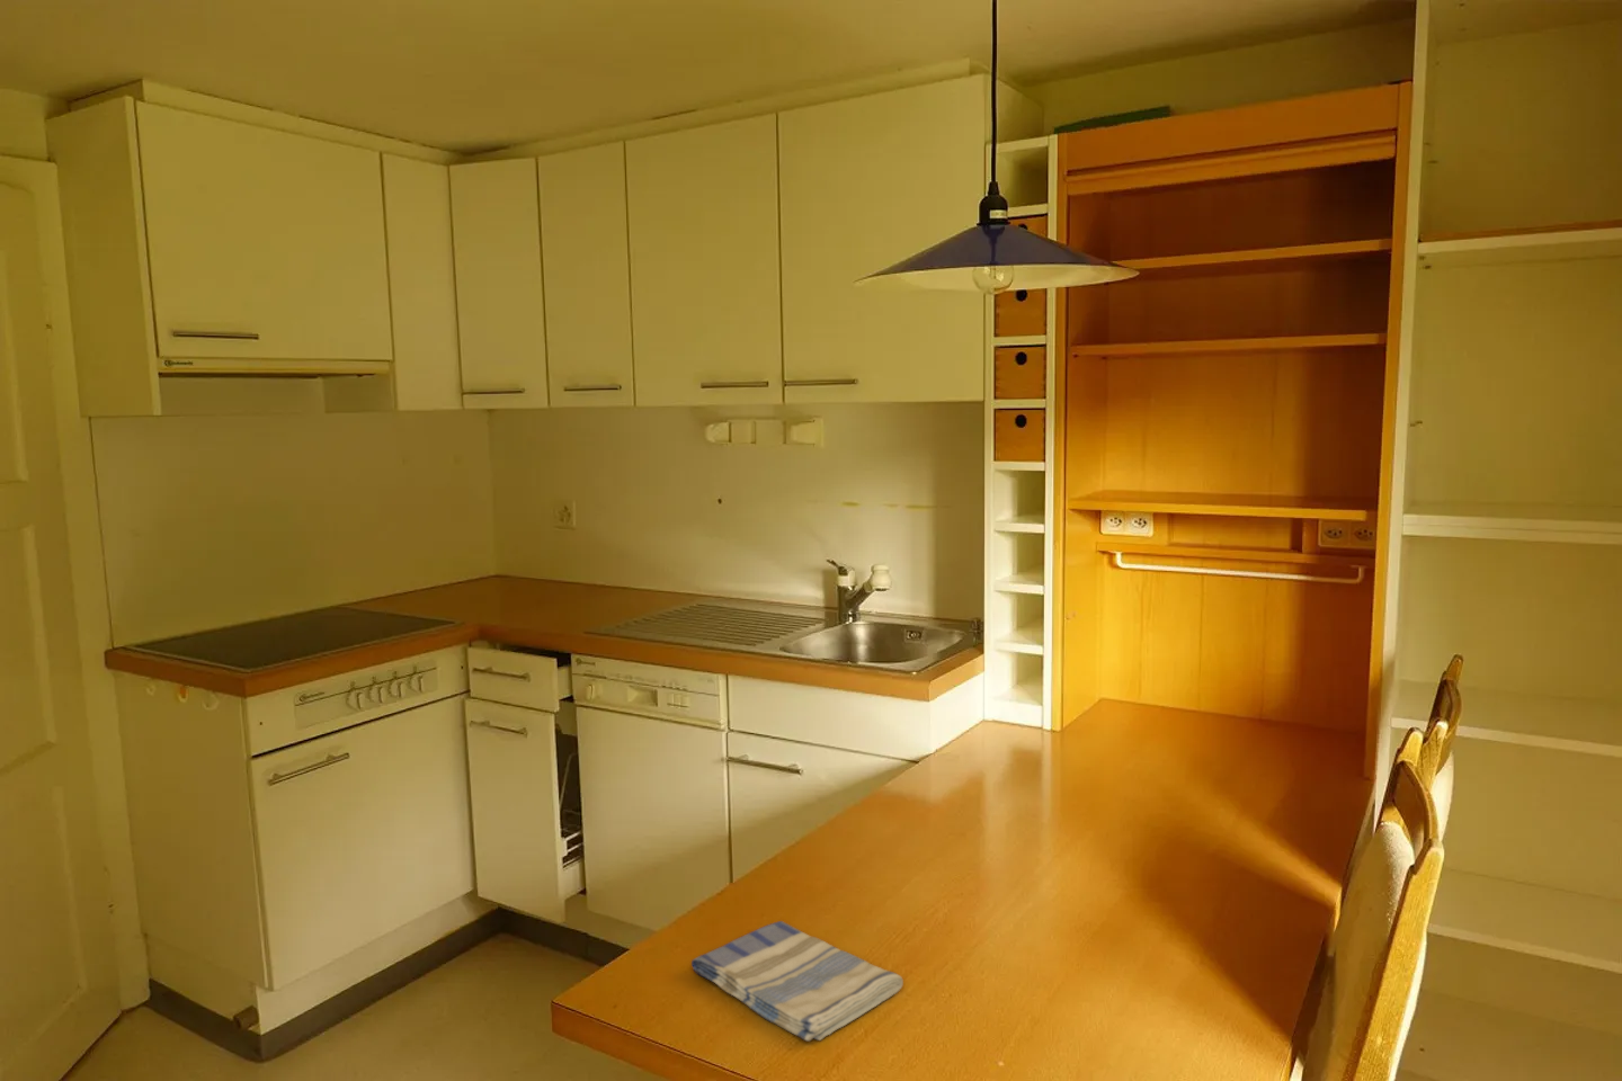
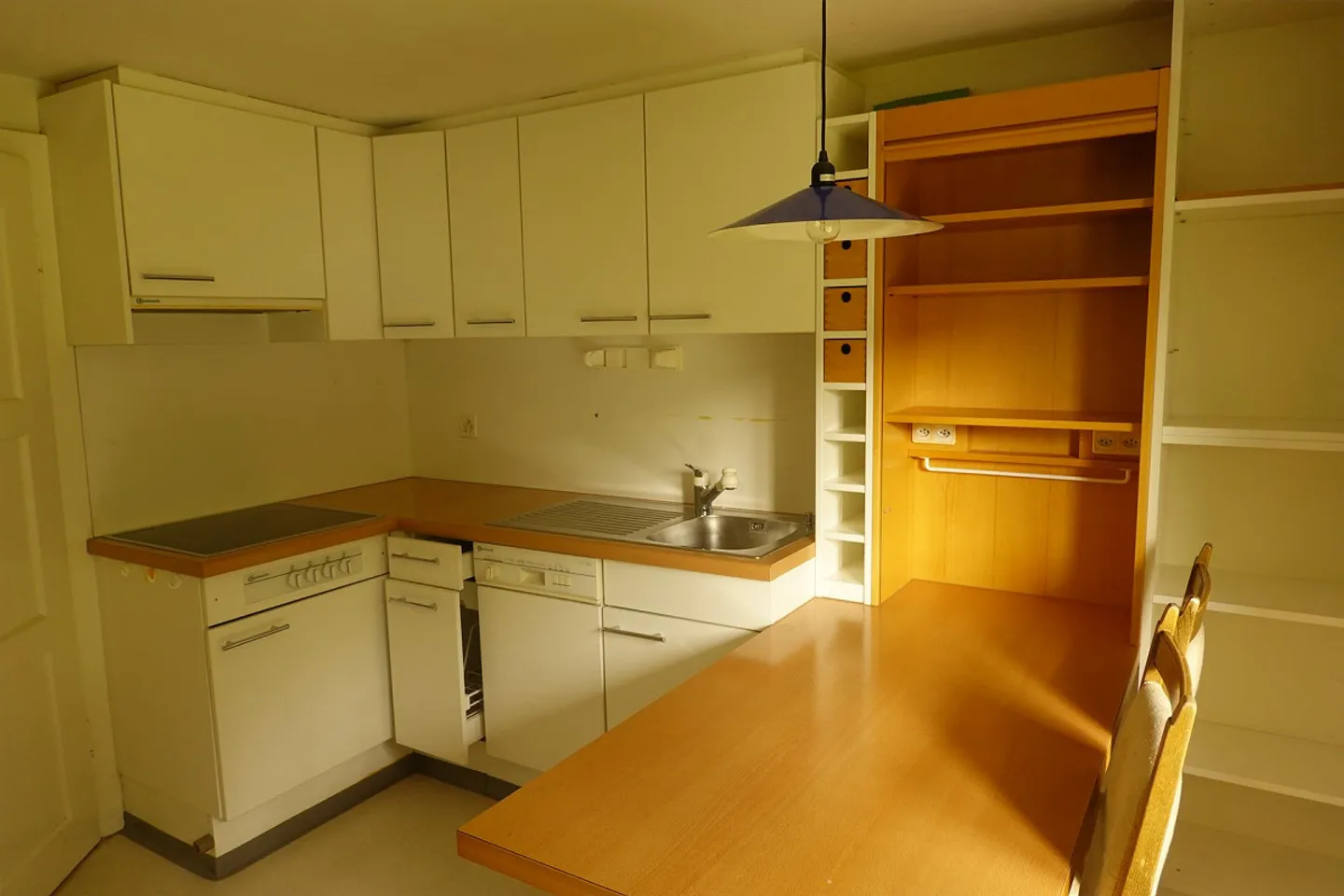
- dish towel [690,921,904,1042]
